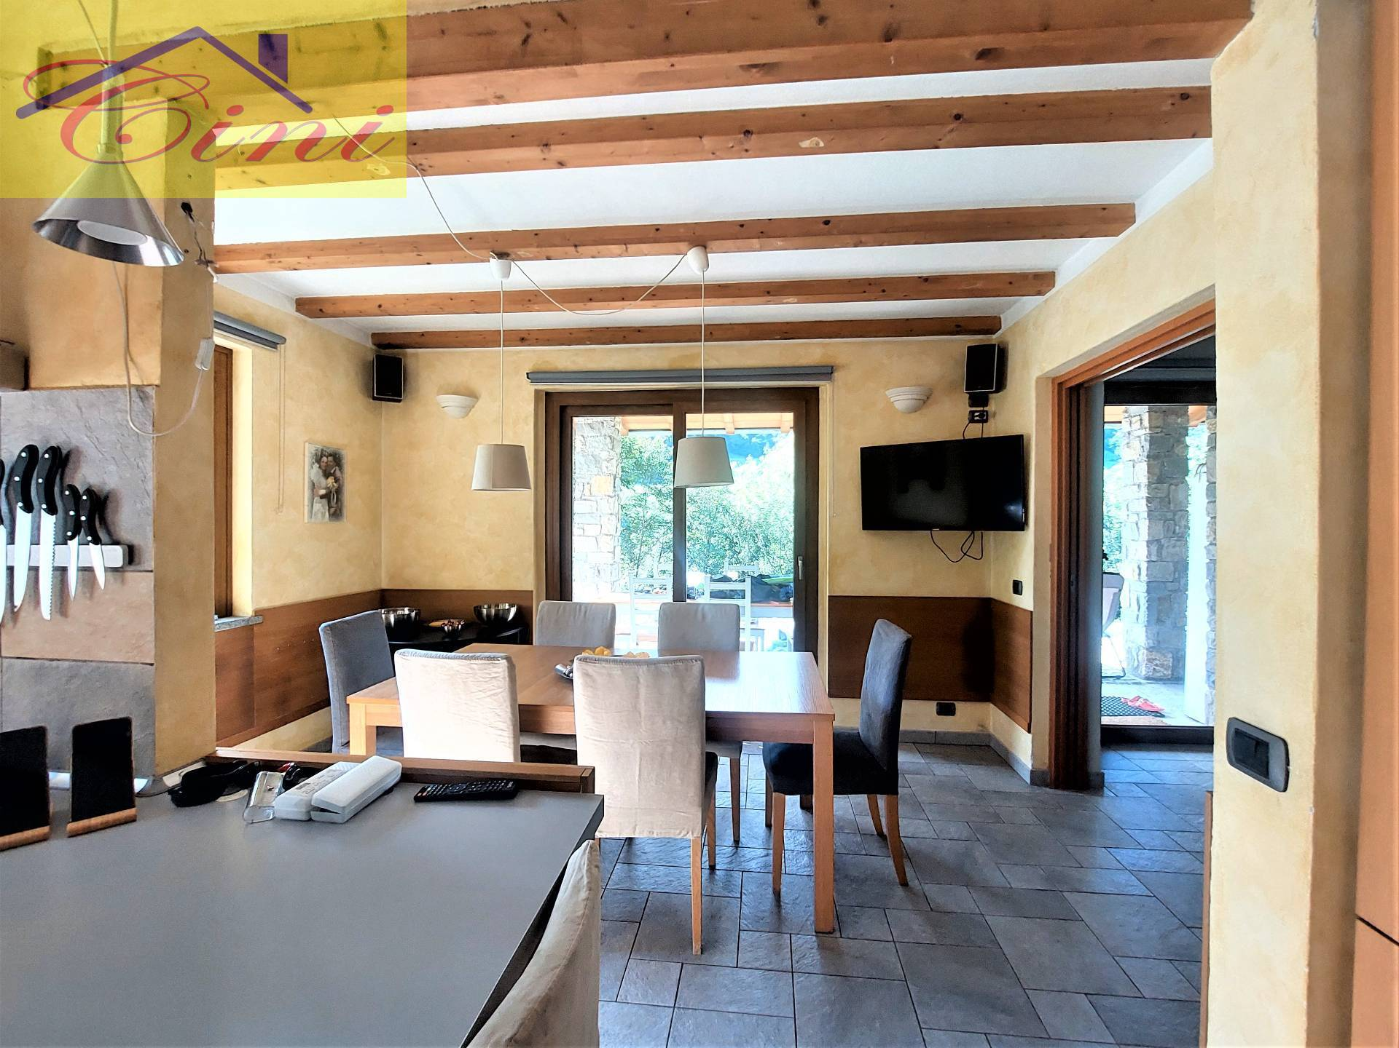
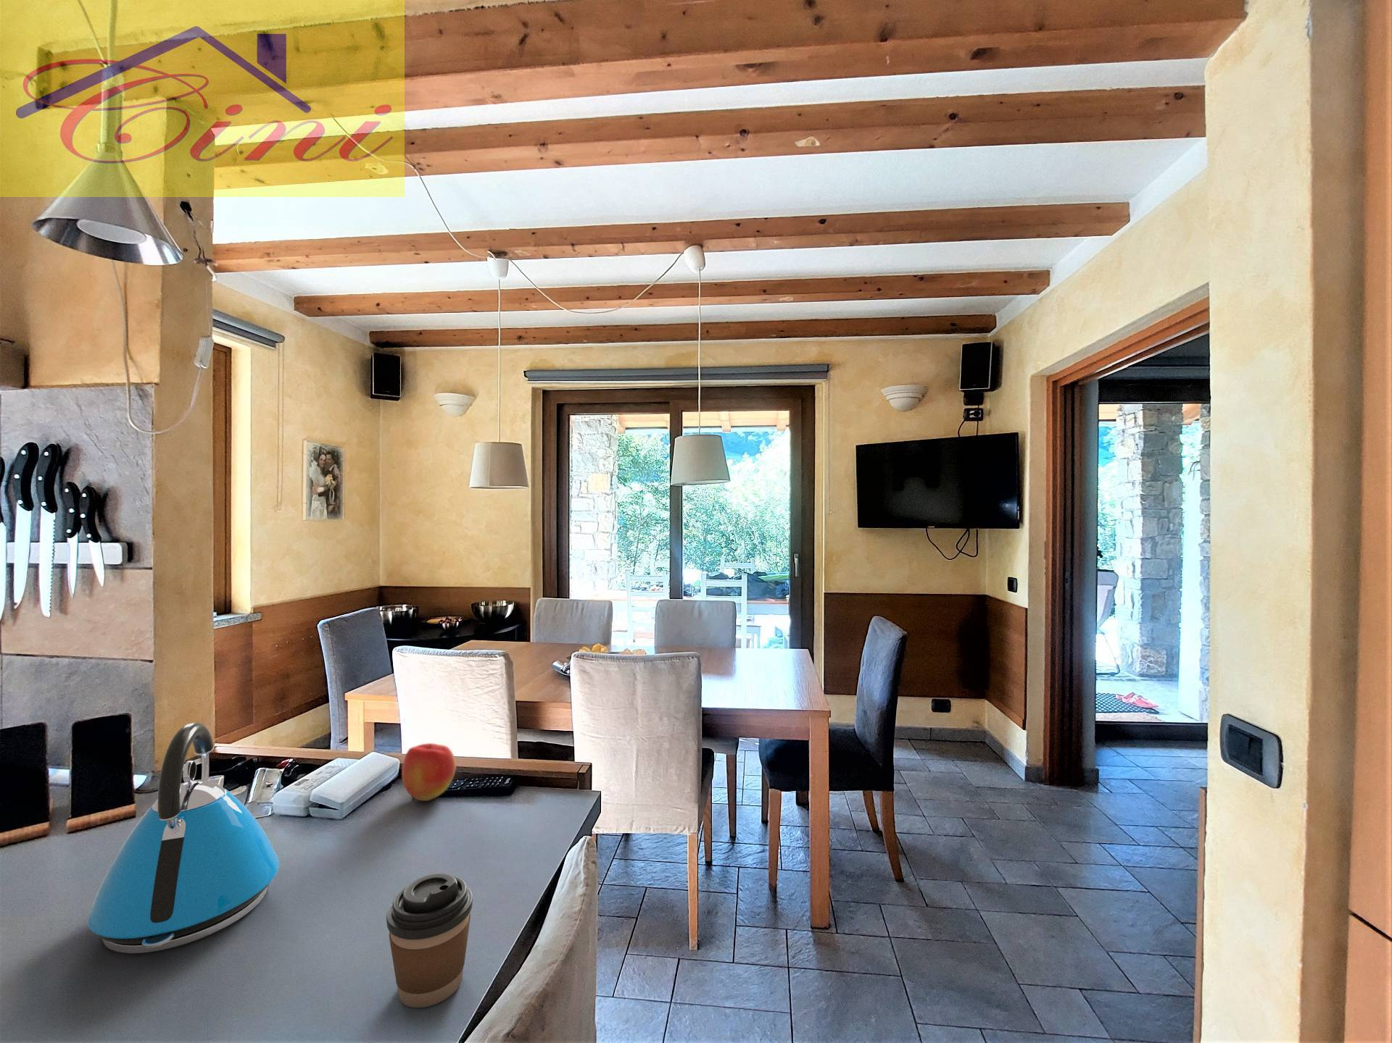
+ kettle [87,722,281,954]
+ coffee cup [386,873,473,1008]
+ apple [401,743,457,802]
